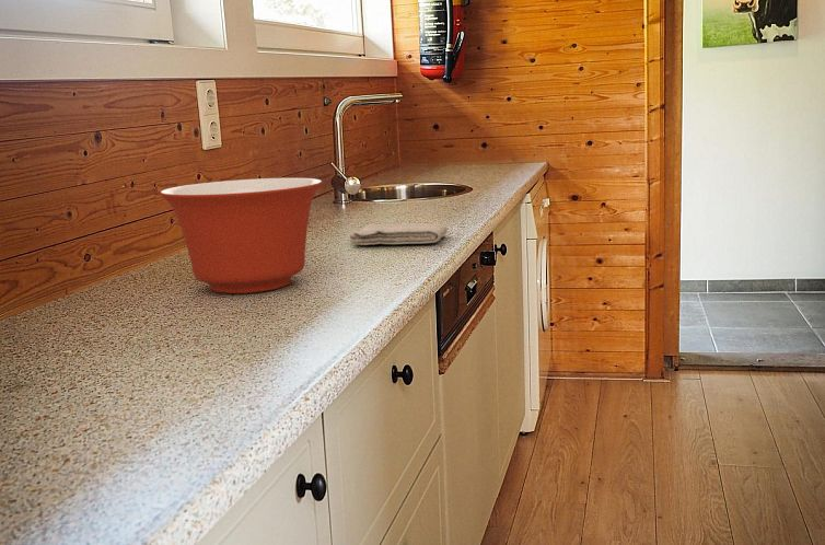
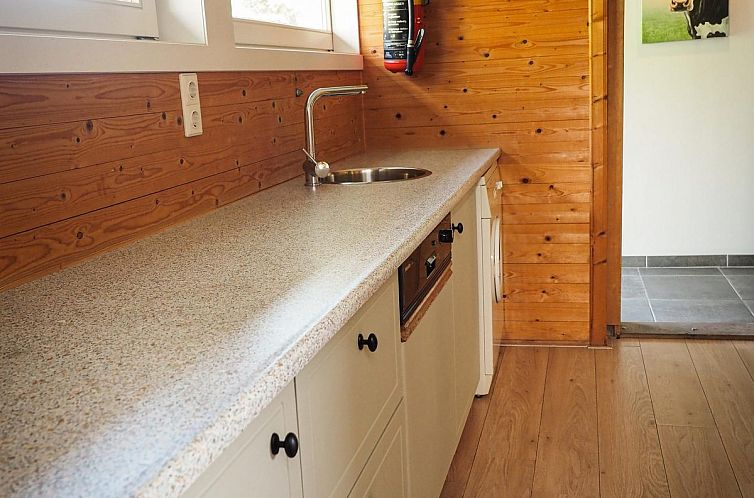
- washcloth [349,222,449,246]
- mixing bowl [159,177,324,294]
